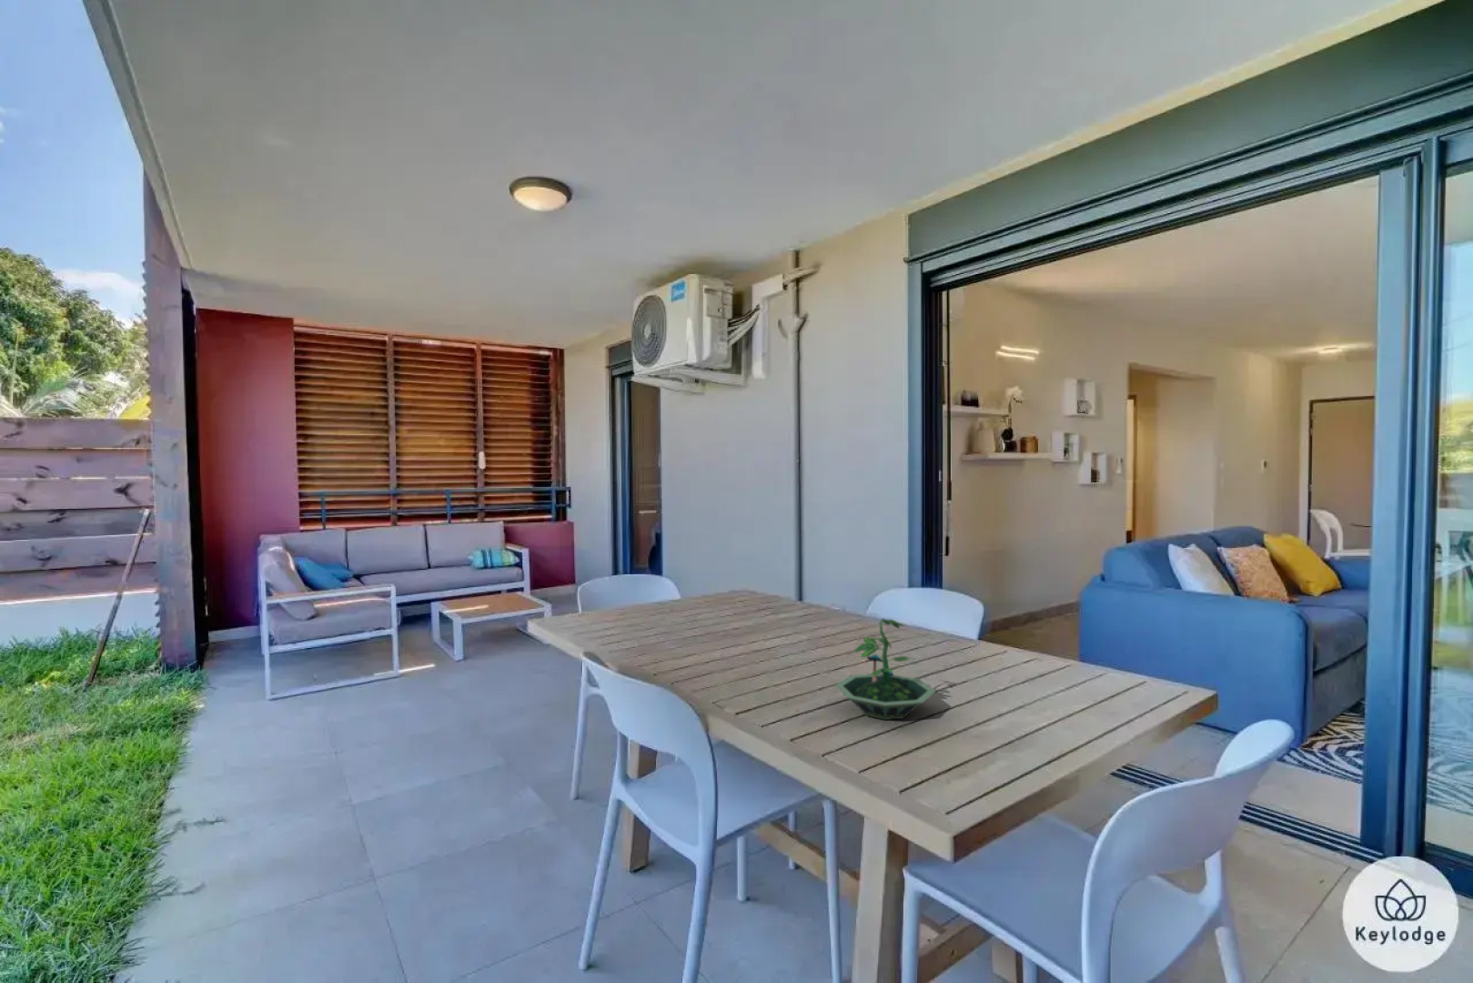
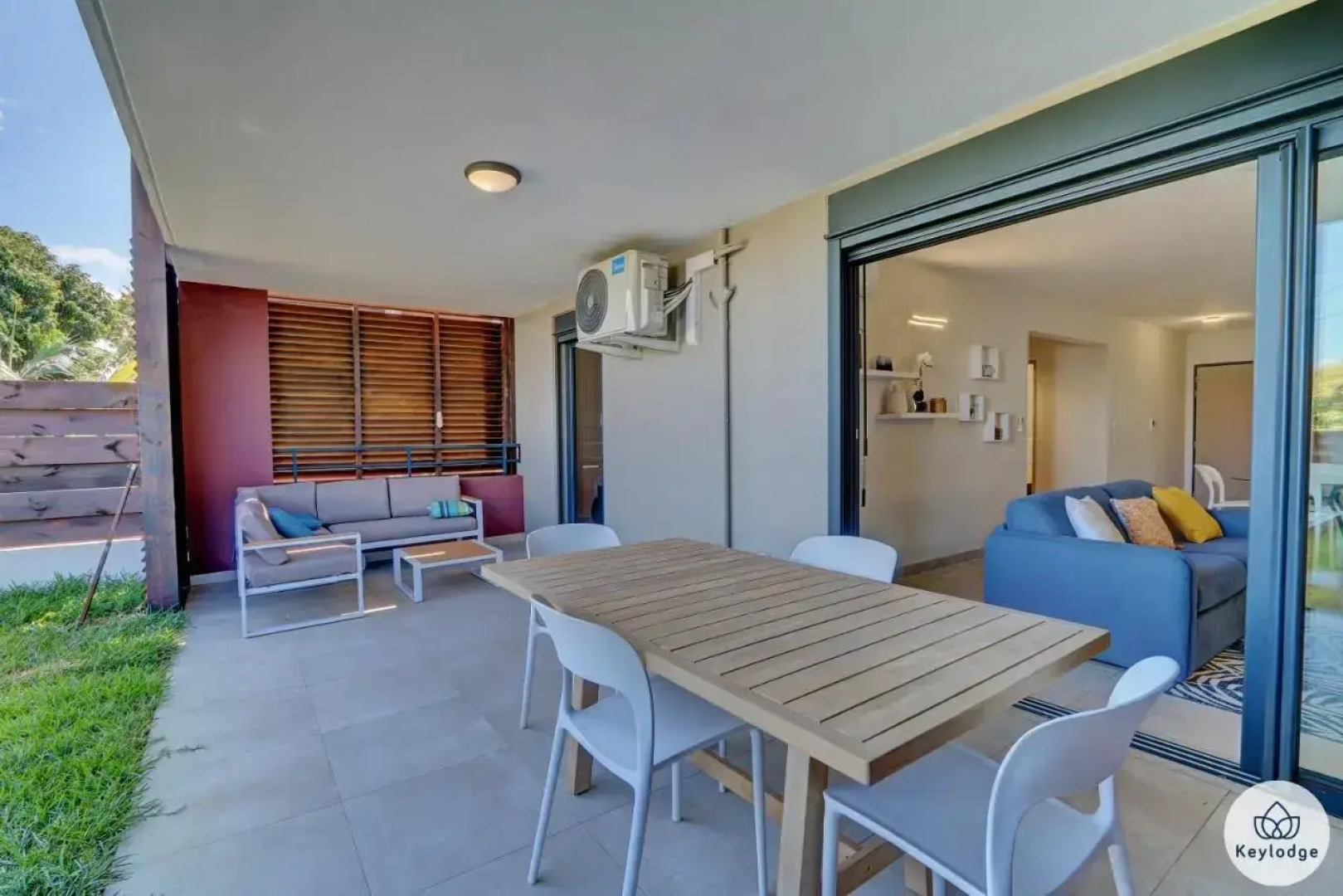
- terrarium [835,618,937,721]
